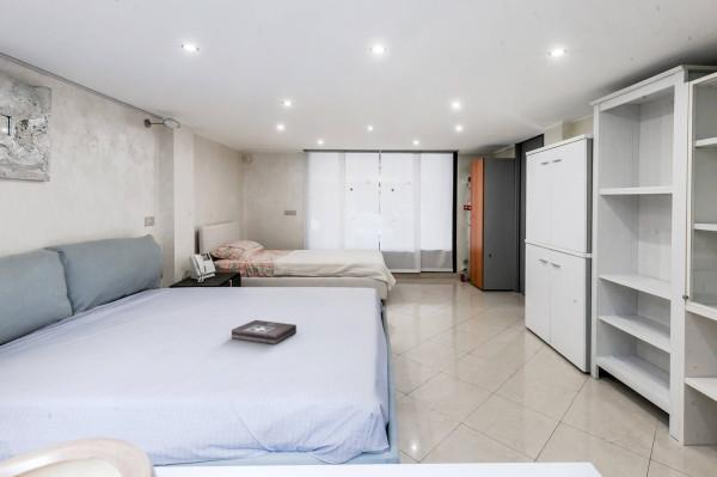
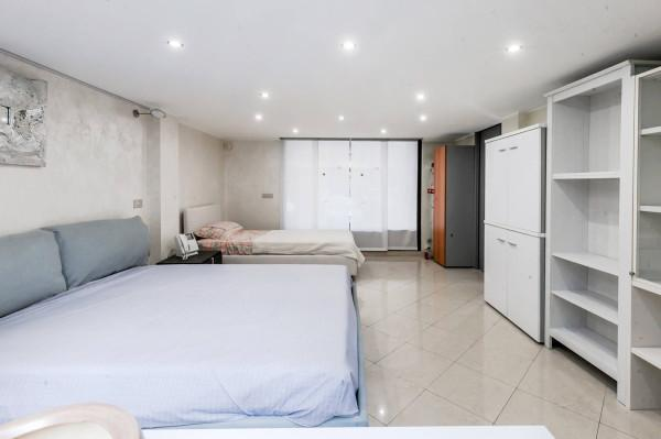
- first aid kit [231,319,298,345]
